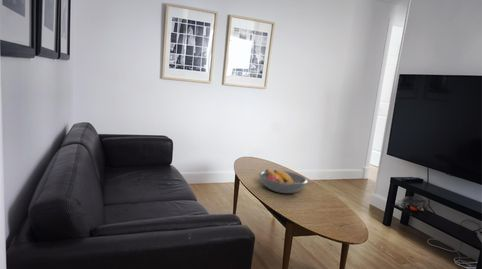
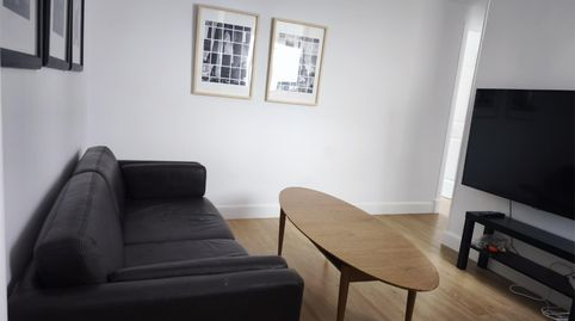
- fruit bowl [258,168,309,194]
